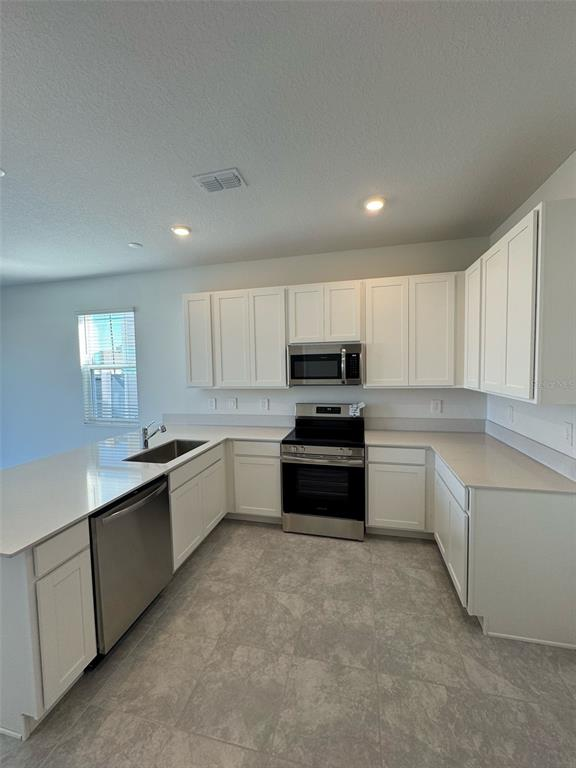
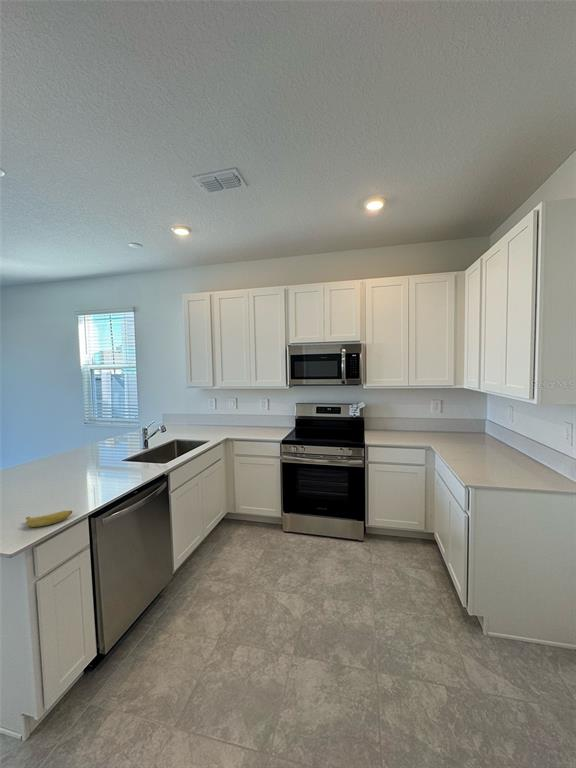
+ banana [25,509,73,528]
